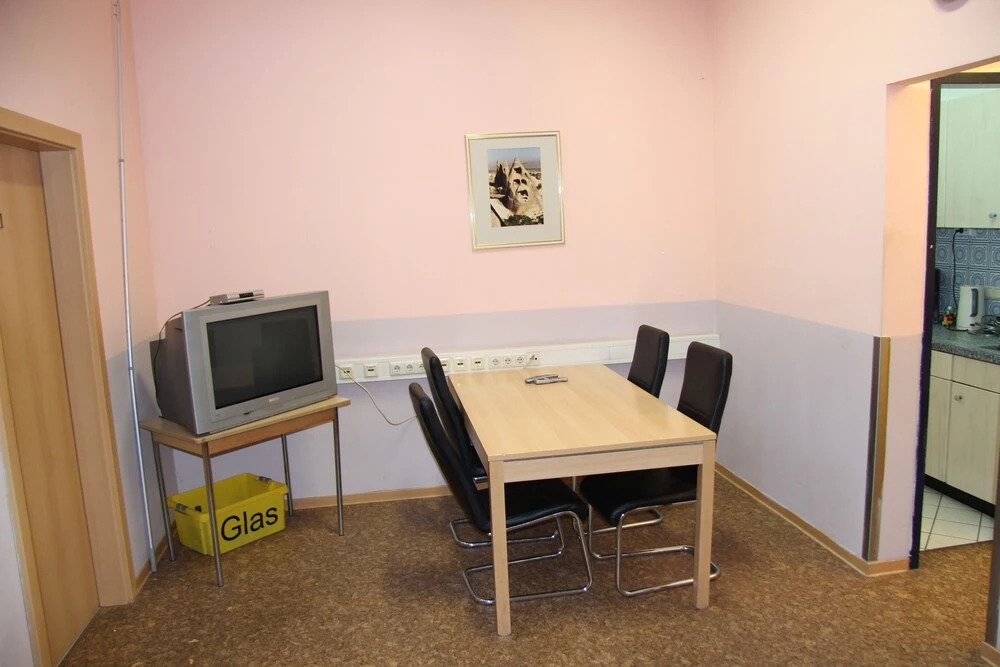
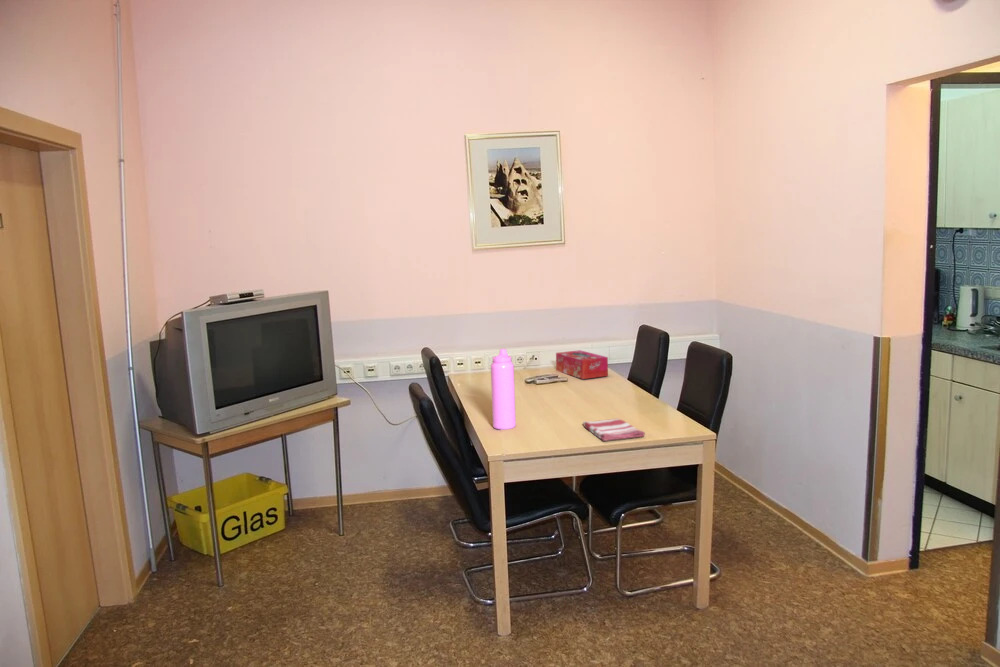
+ dish towel [582,418,646,442]
+ water bottle [490,348,517,431]
+ tissue box [555,349,609,380]
